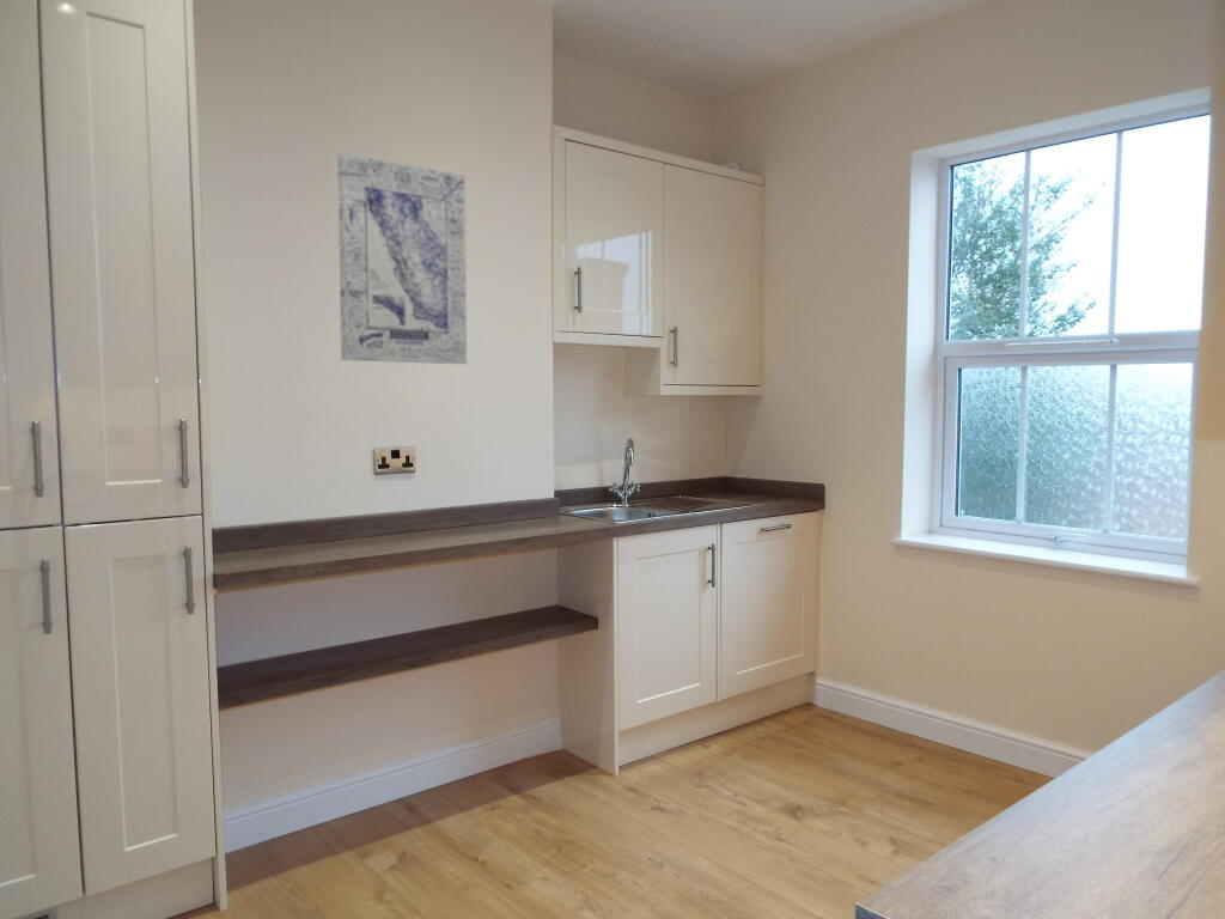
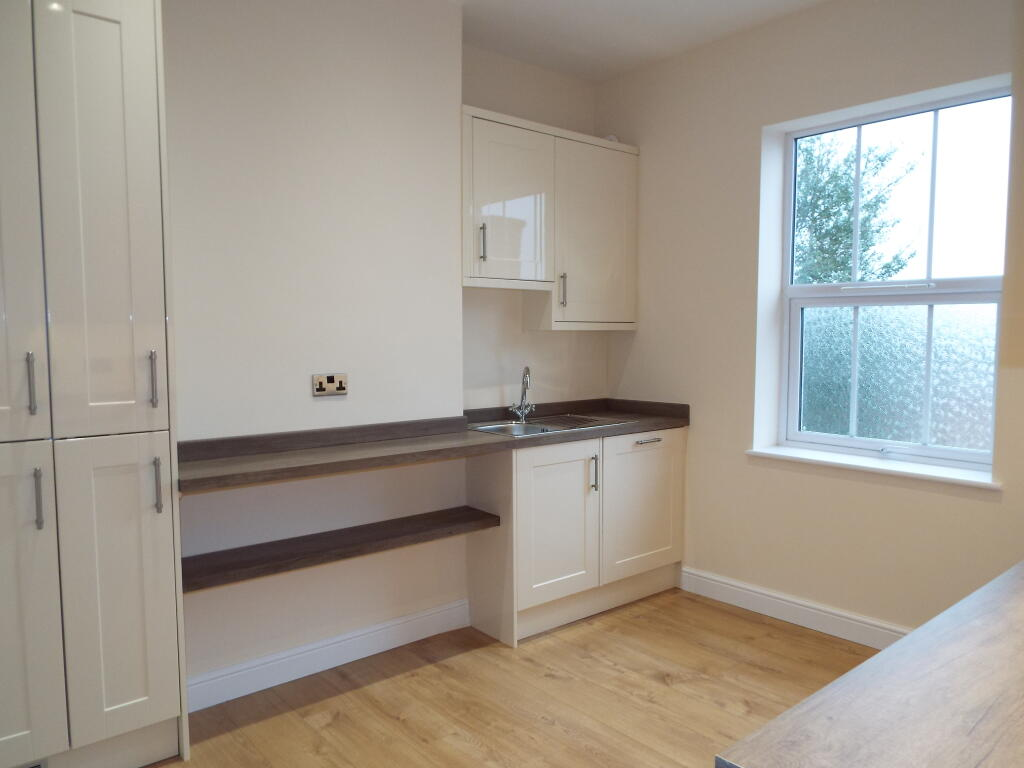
- wall art [336,151,468,365]
